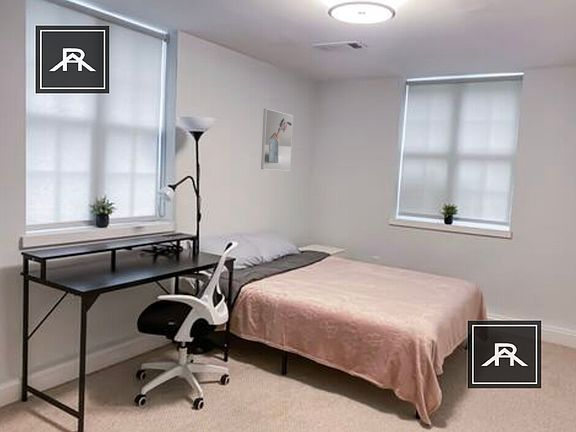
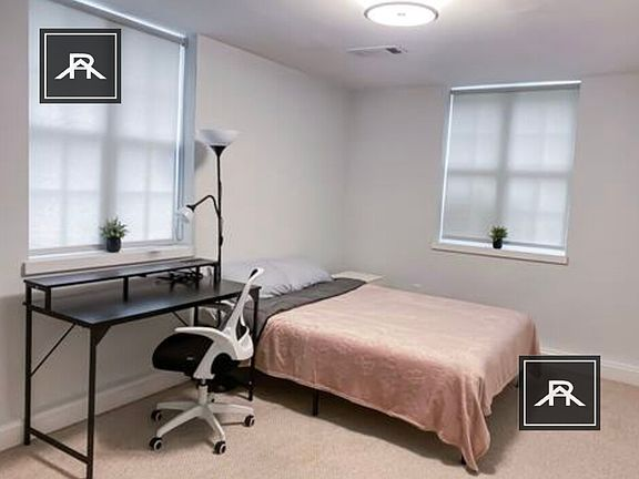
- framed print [260,108,294,172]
